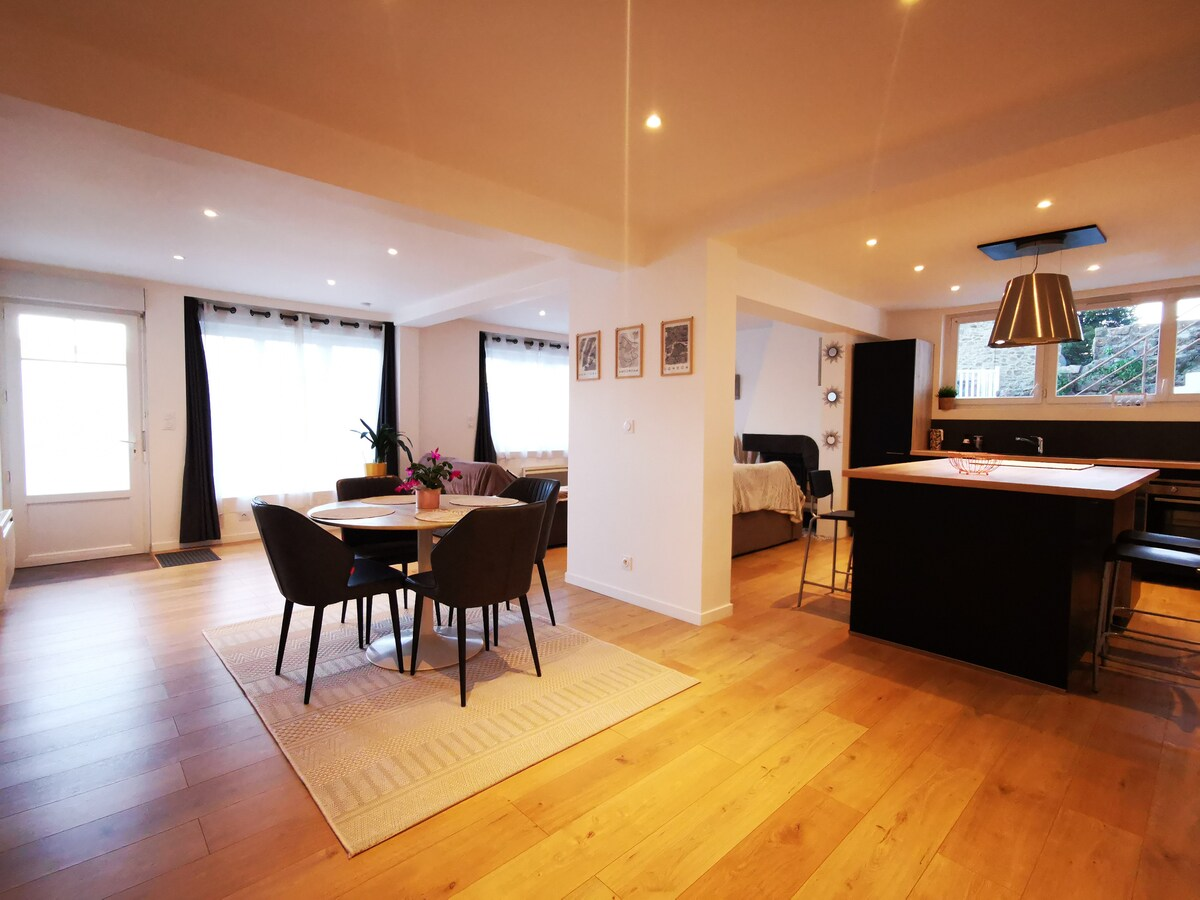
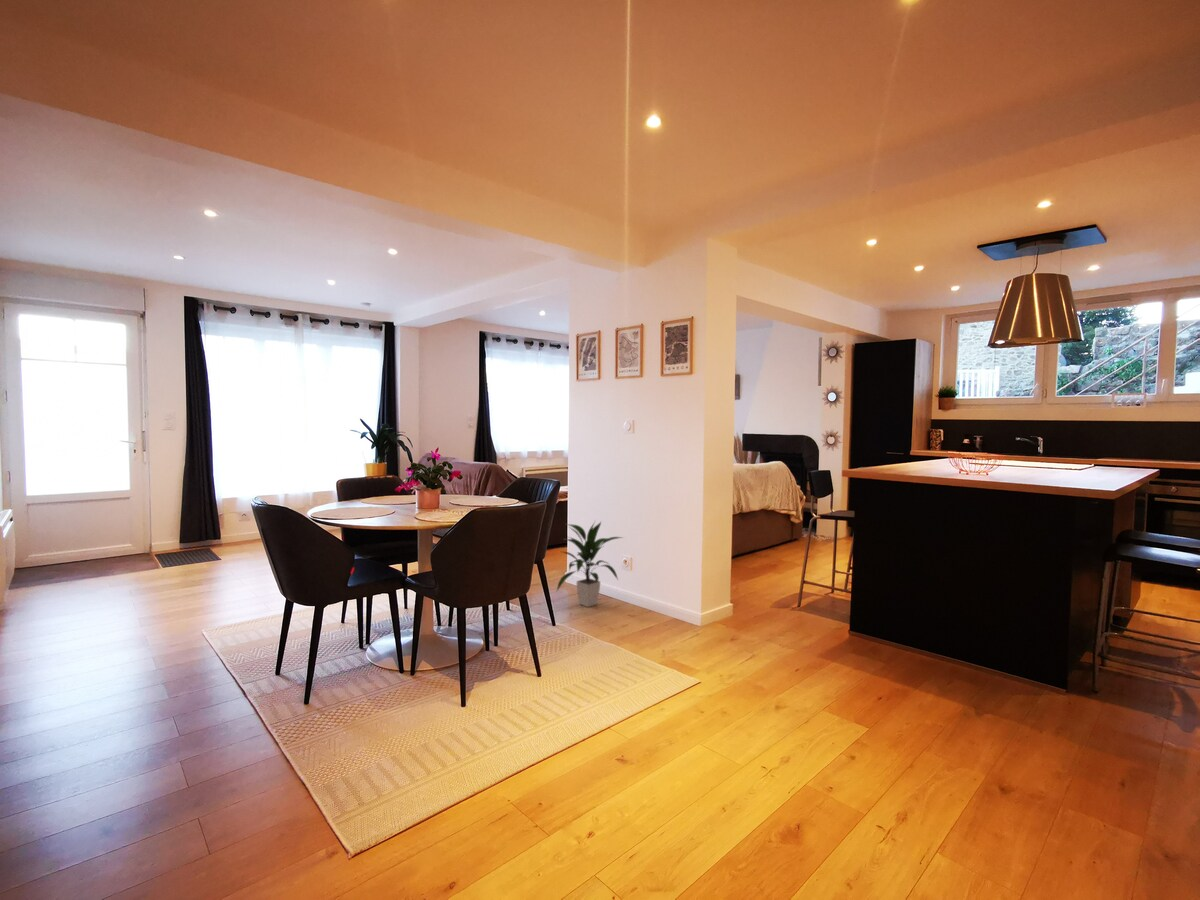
+ indoor plant [555,519,625,608]
